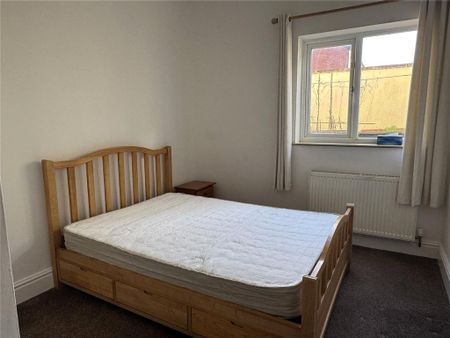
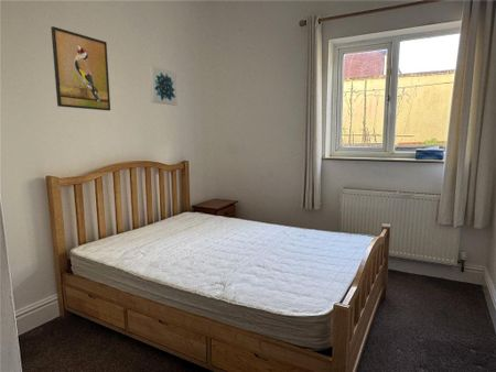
+ wall art [149,65,179,107]
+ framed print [51,25,111,112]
